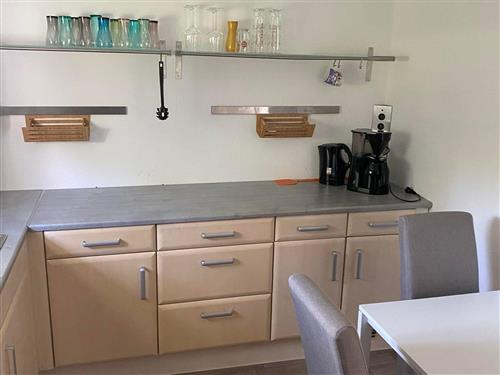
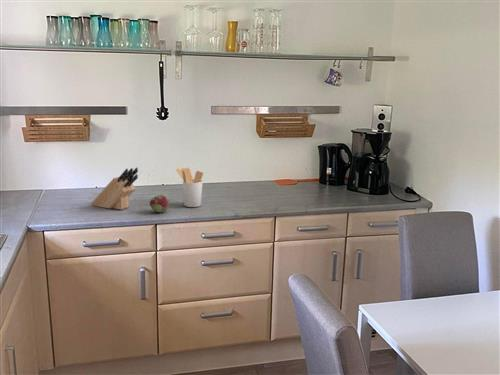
+ utensil holder [175,167,204,208]
+ knife block [90,167,139,211]
+ fruit [149,194,170,213]
